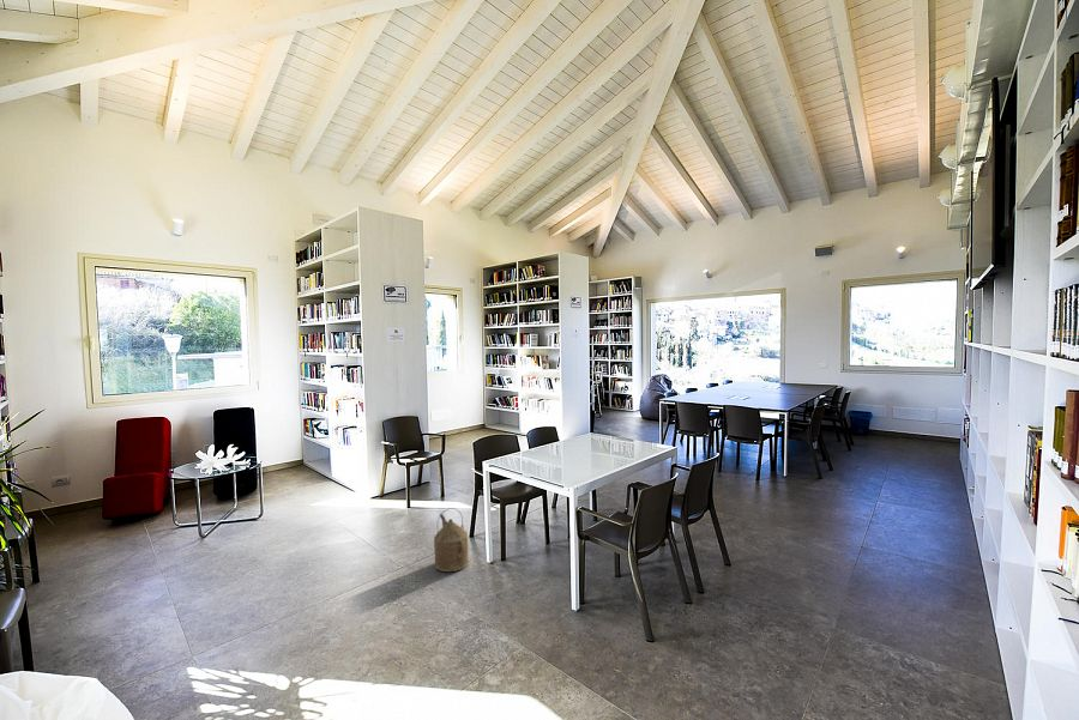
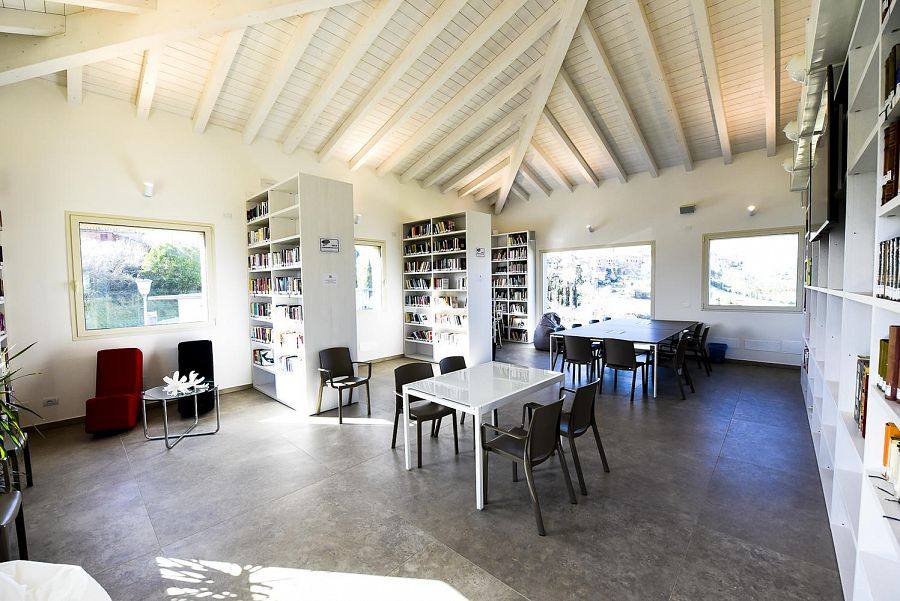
- watering can [433,507,470,573]
